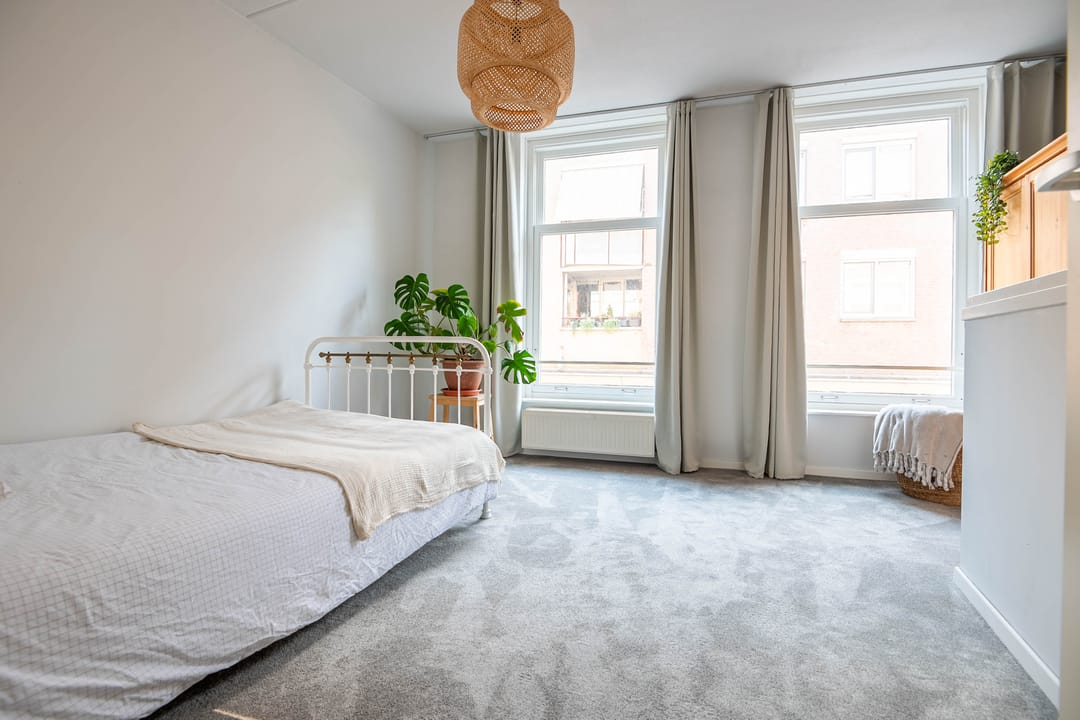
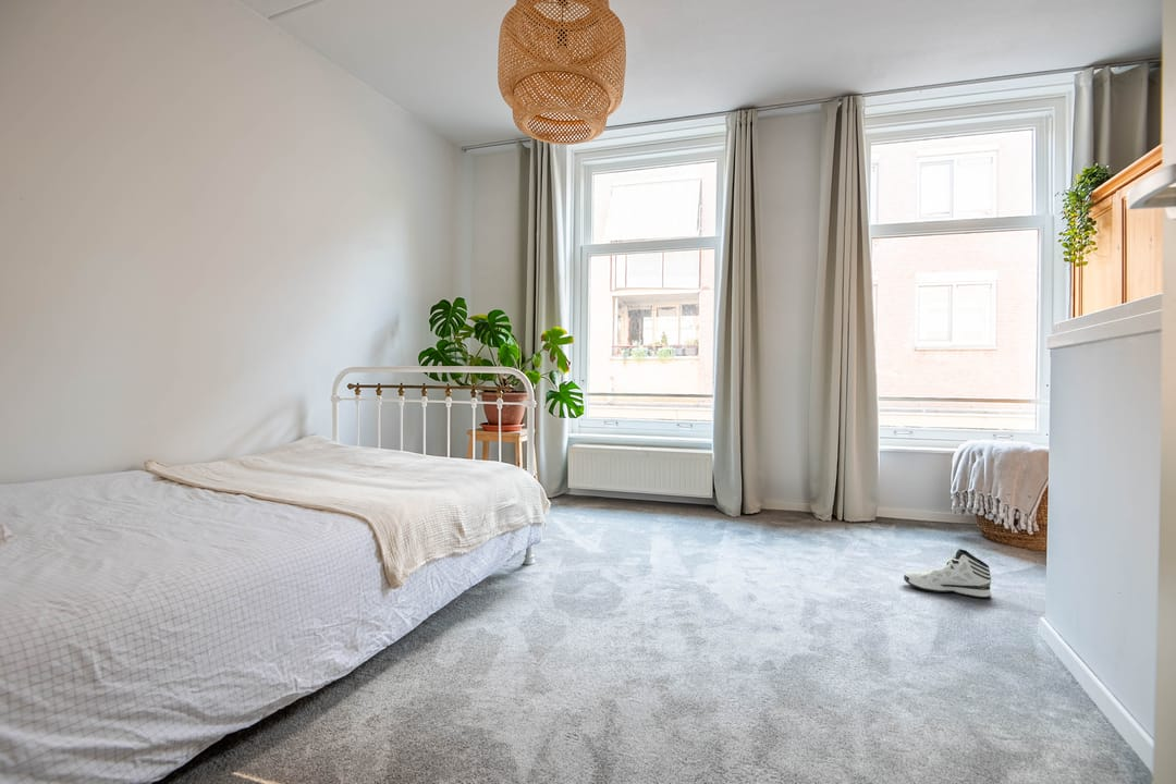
+ sneaker [903,548,993,599]
